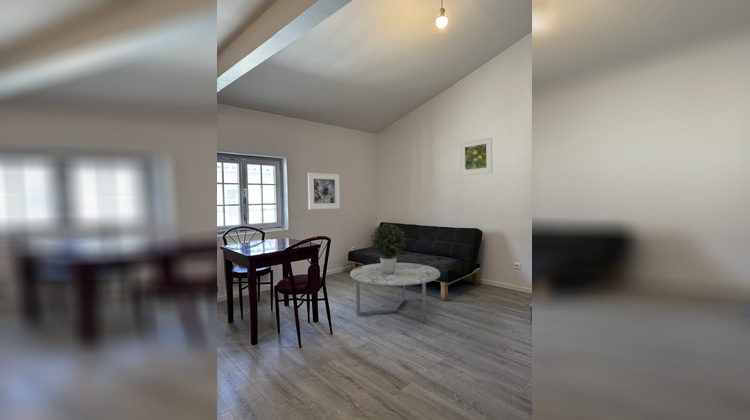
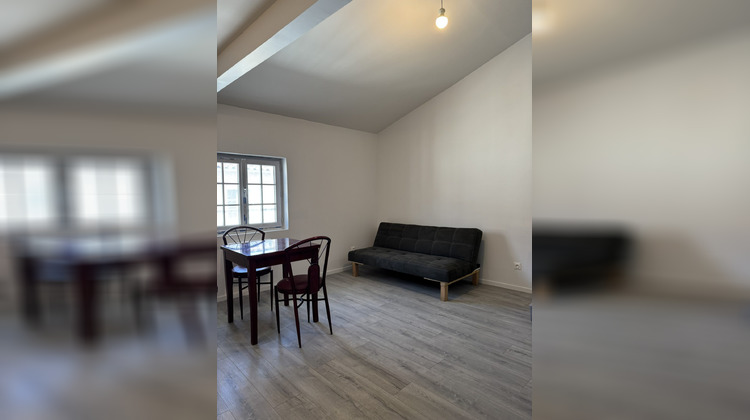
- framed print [307,172,341,210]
- coffee table [349,262,441,324]
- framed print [459,136,493,177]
- potted plant [369,222,407,274]
